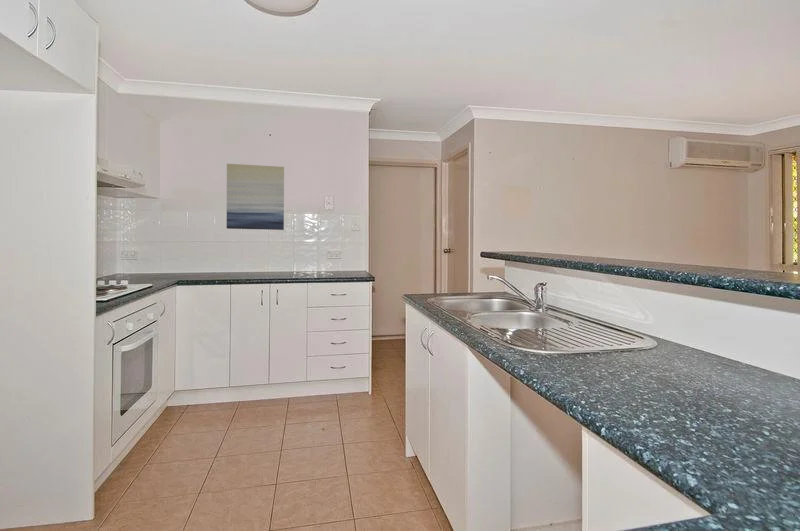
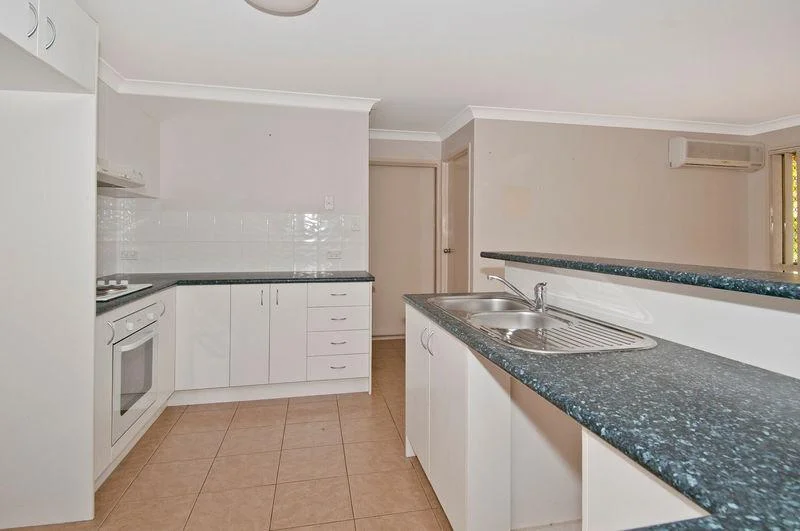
- wall art [226,163,285,231]
